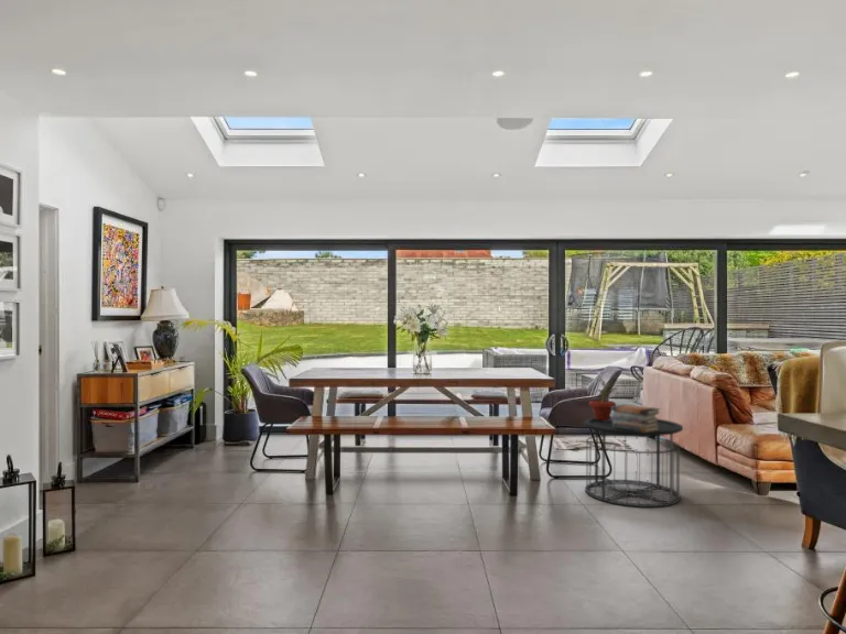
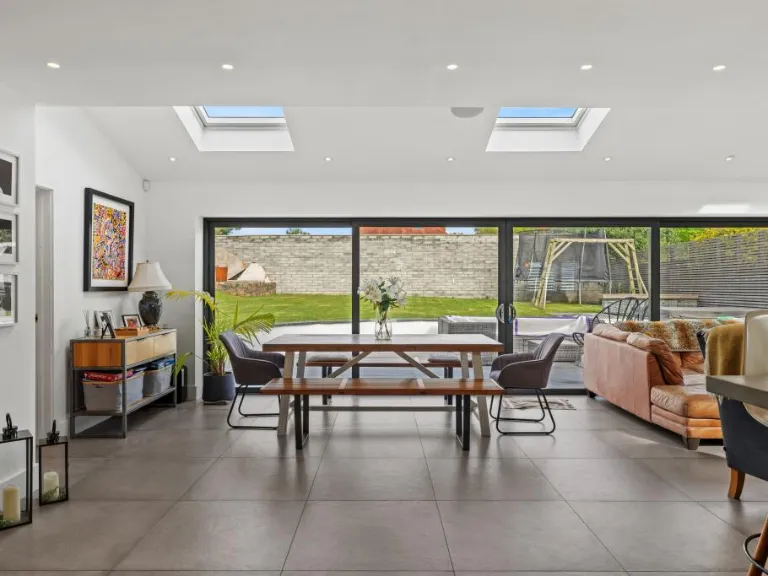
- side table [583,415,684,509]
- book stack [610,403,662,433]
- potted plant [588,376,618,420]
